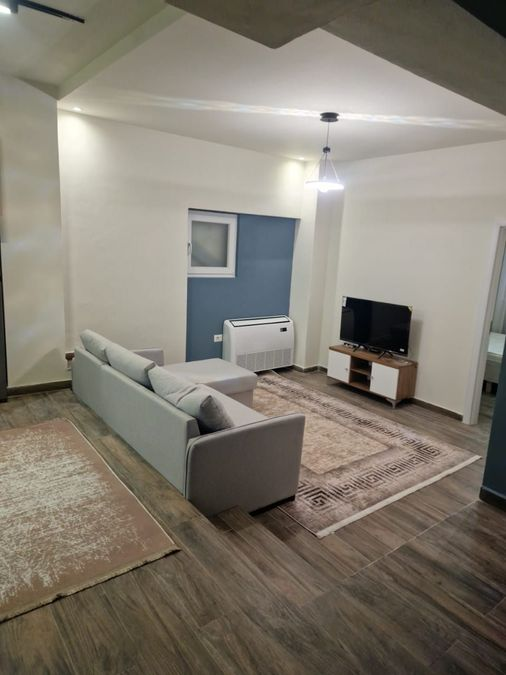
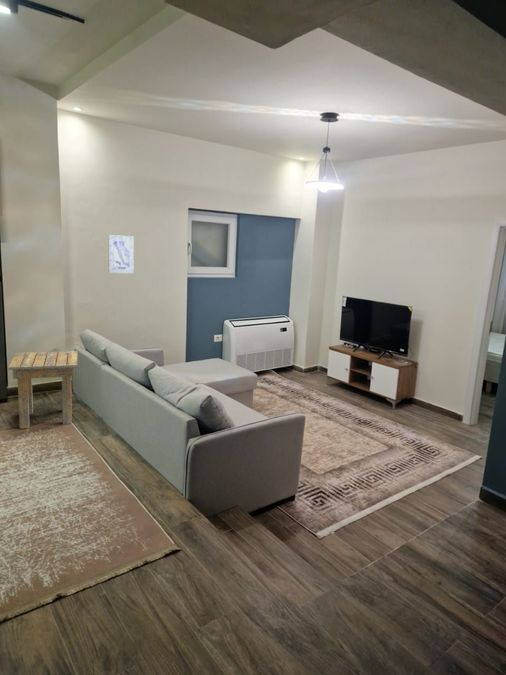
+ side table [7,350,78,430]
+ wall art [107,234,135,274]
